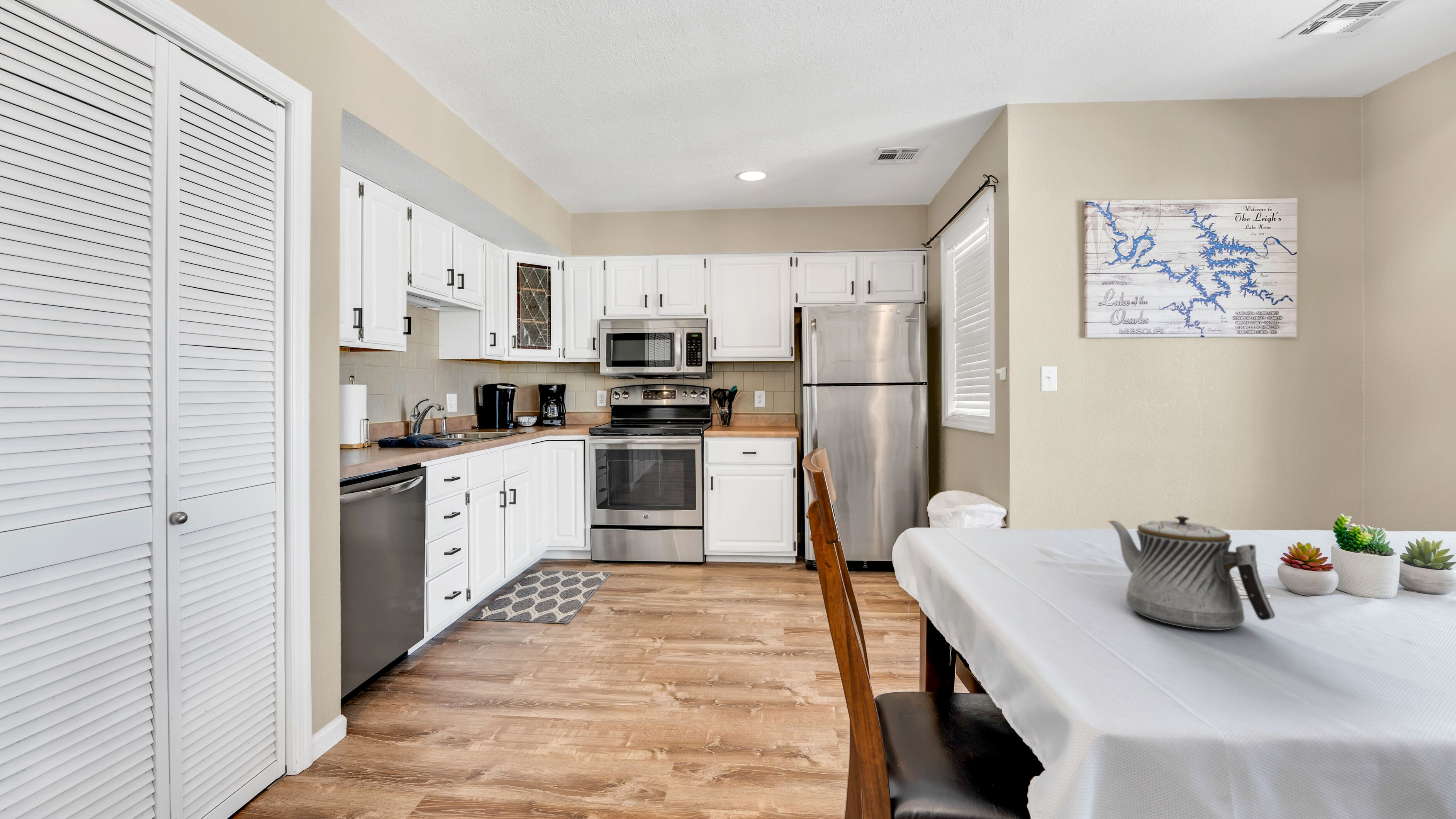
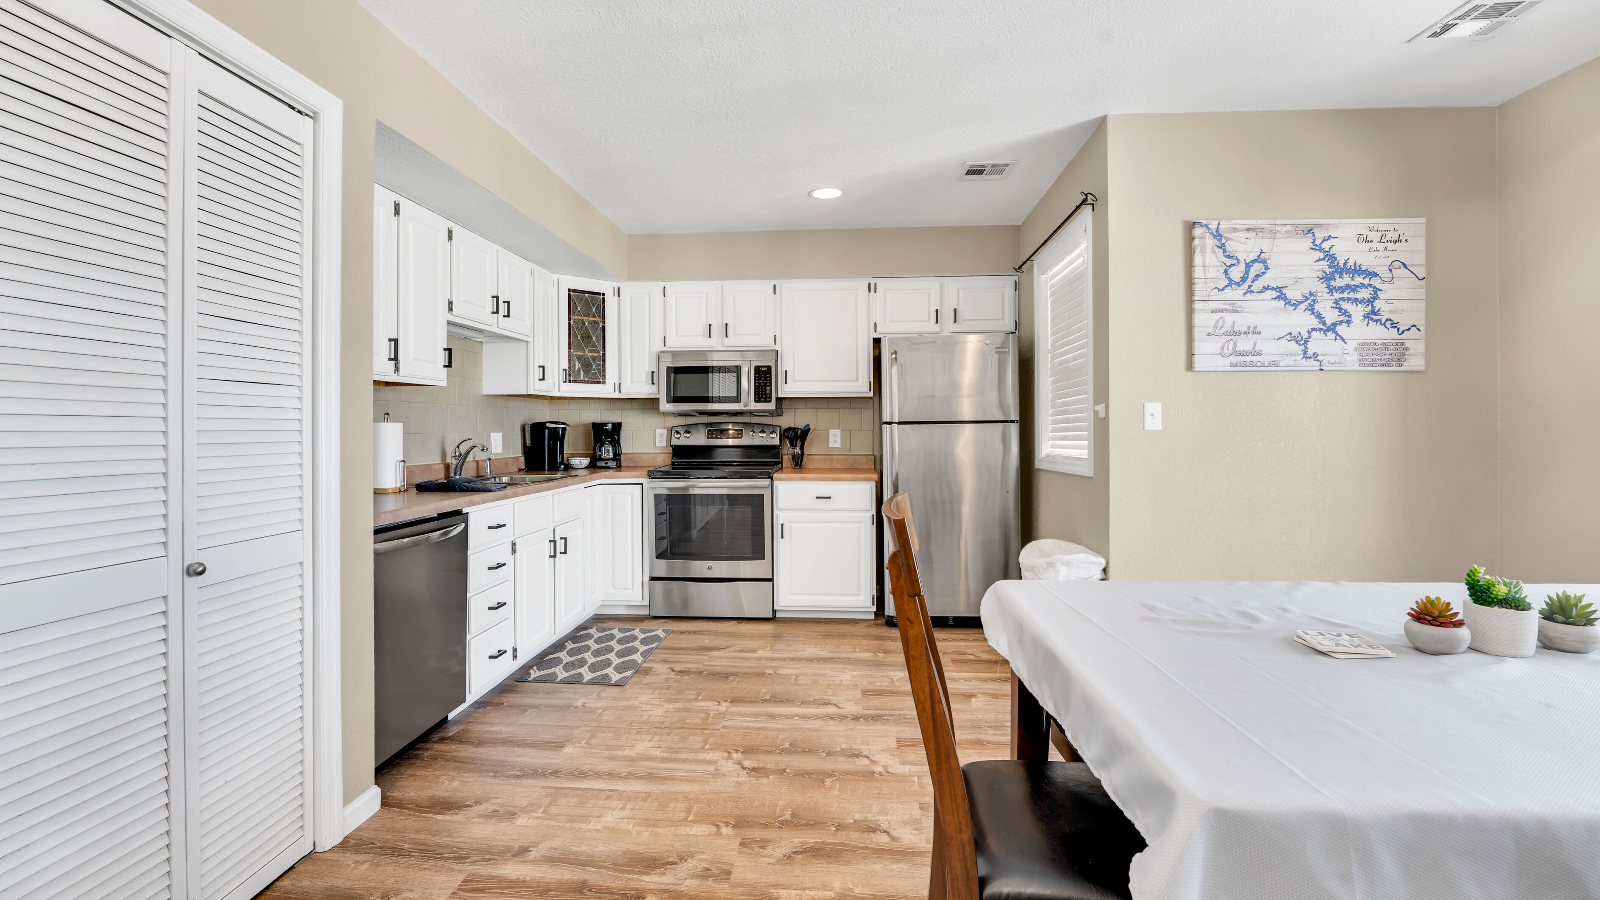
- teapot [1107,516,1275,631]
